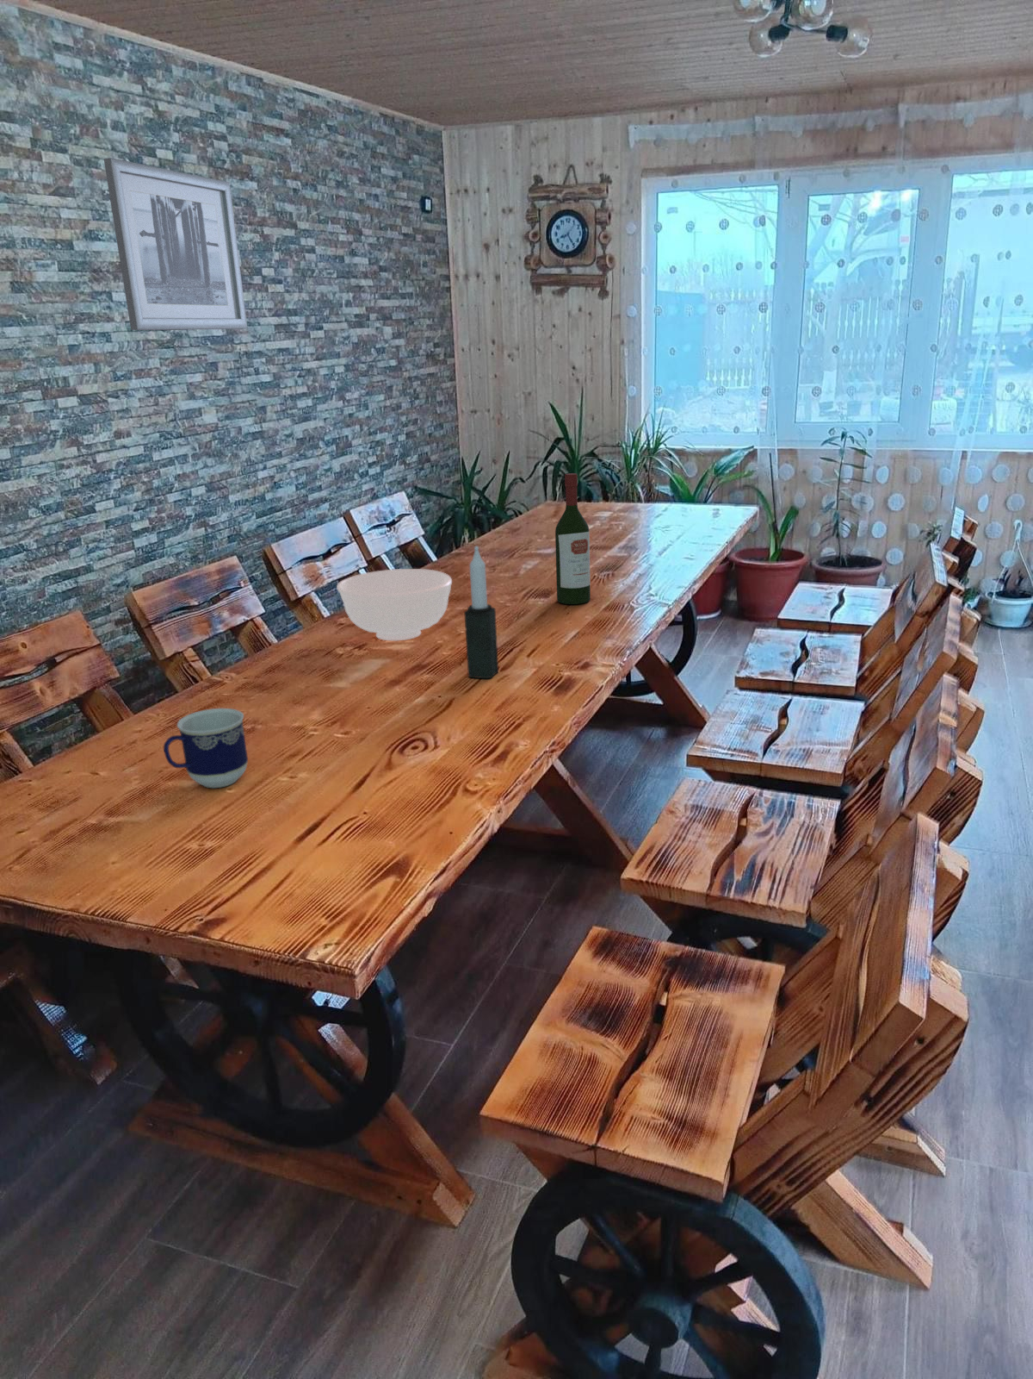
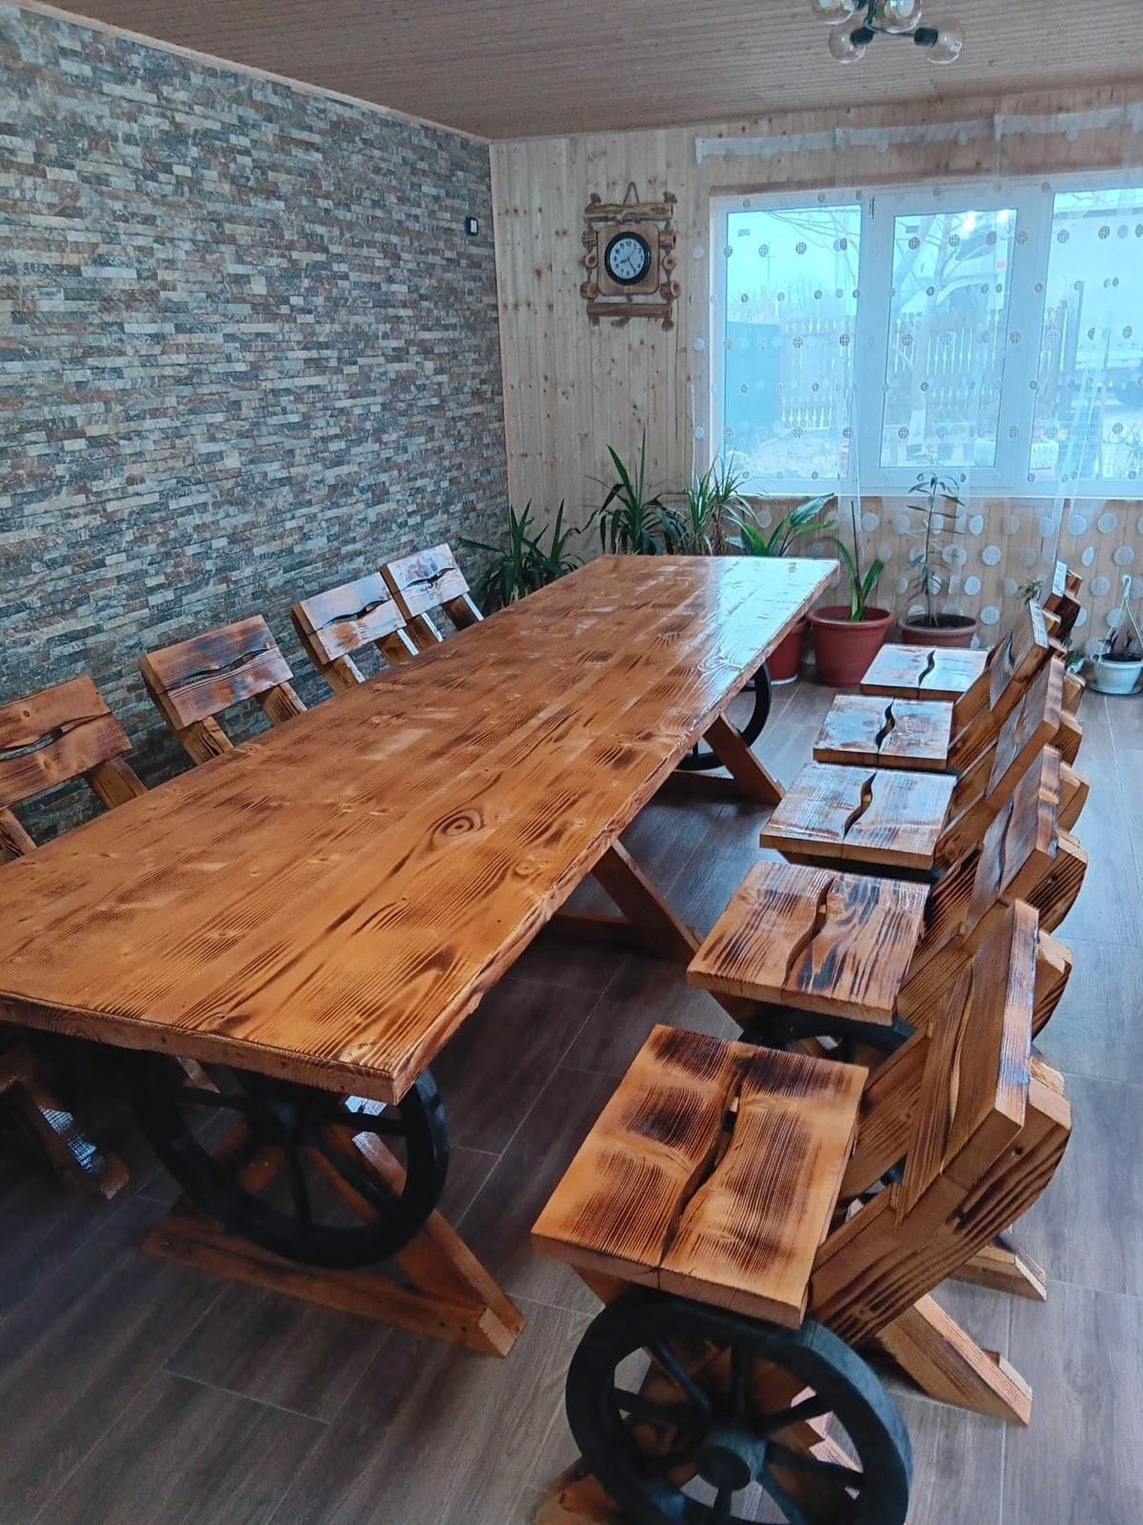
- wine bottle [554,472,591,605]
- bowl [335,568,452,642]
- wall art [103,156,247,331]
- candle [463,545,499,679]
- cup [163,708,248,788]
